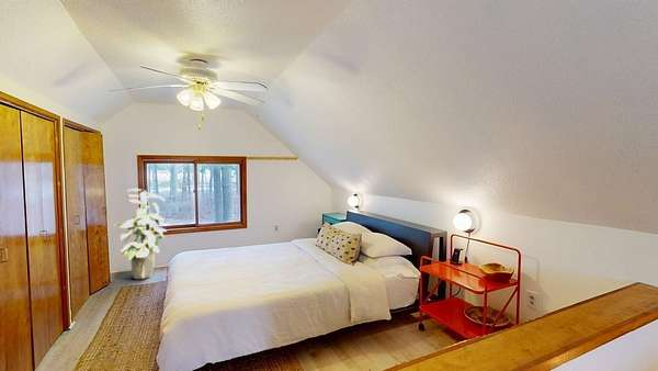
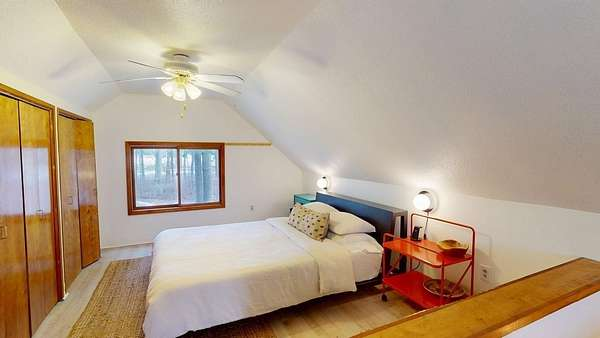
- indoor plant [113,188,168,280]
